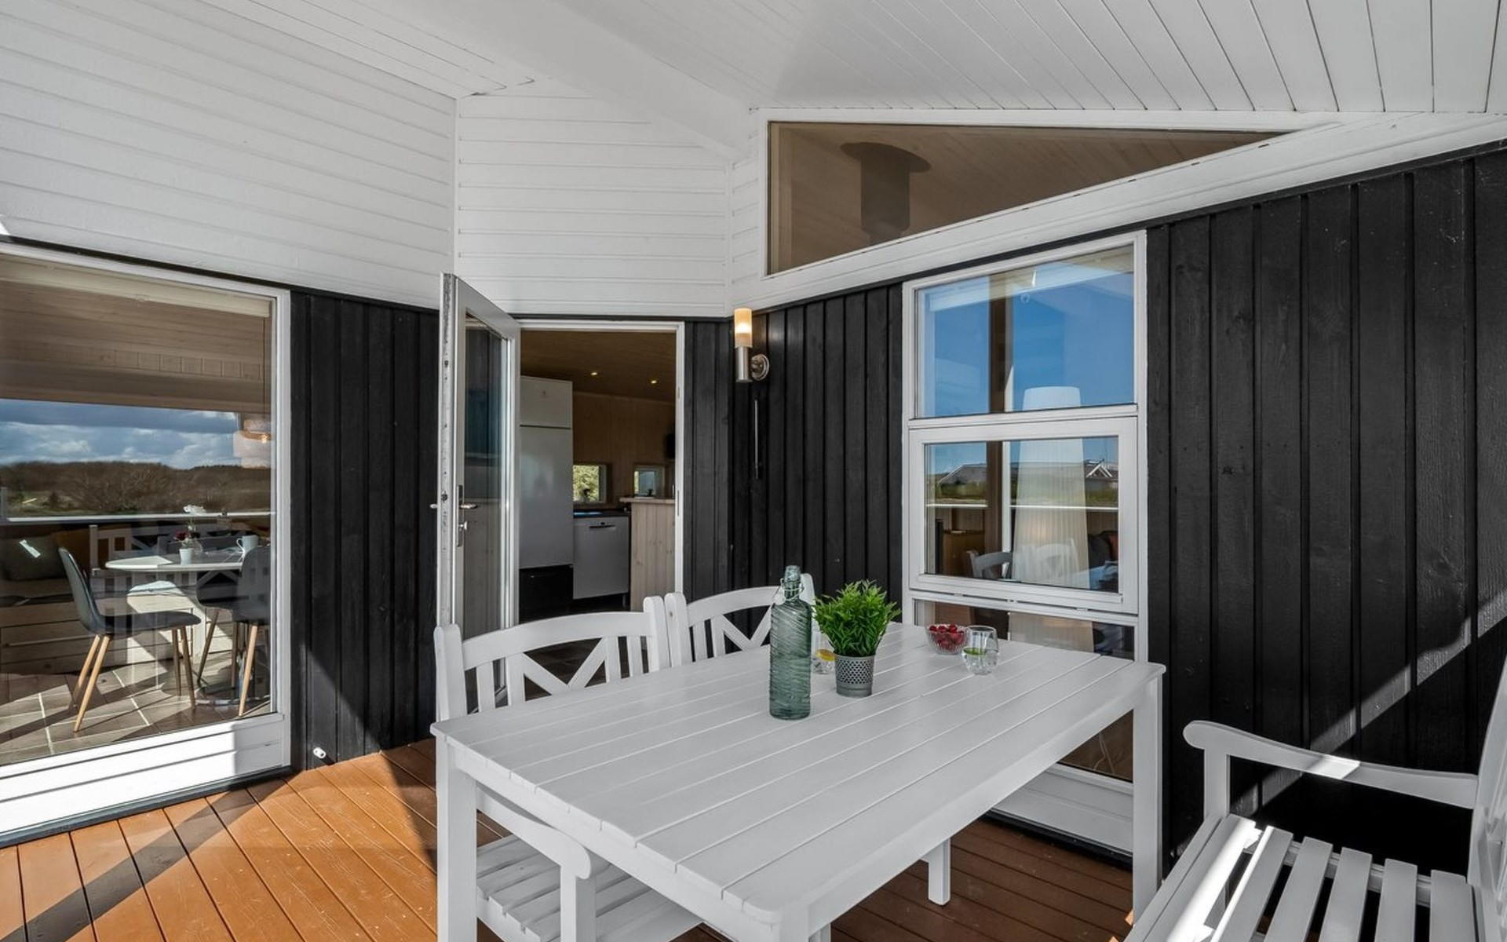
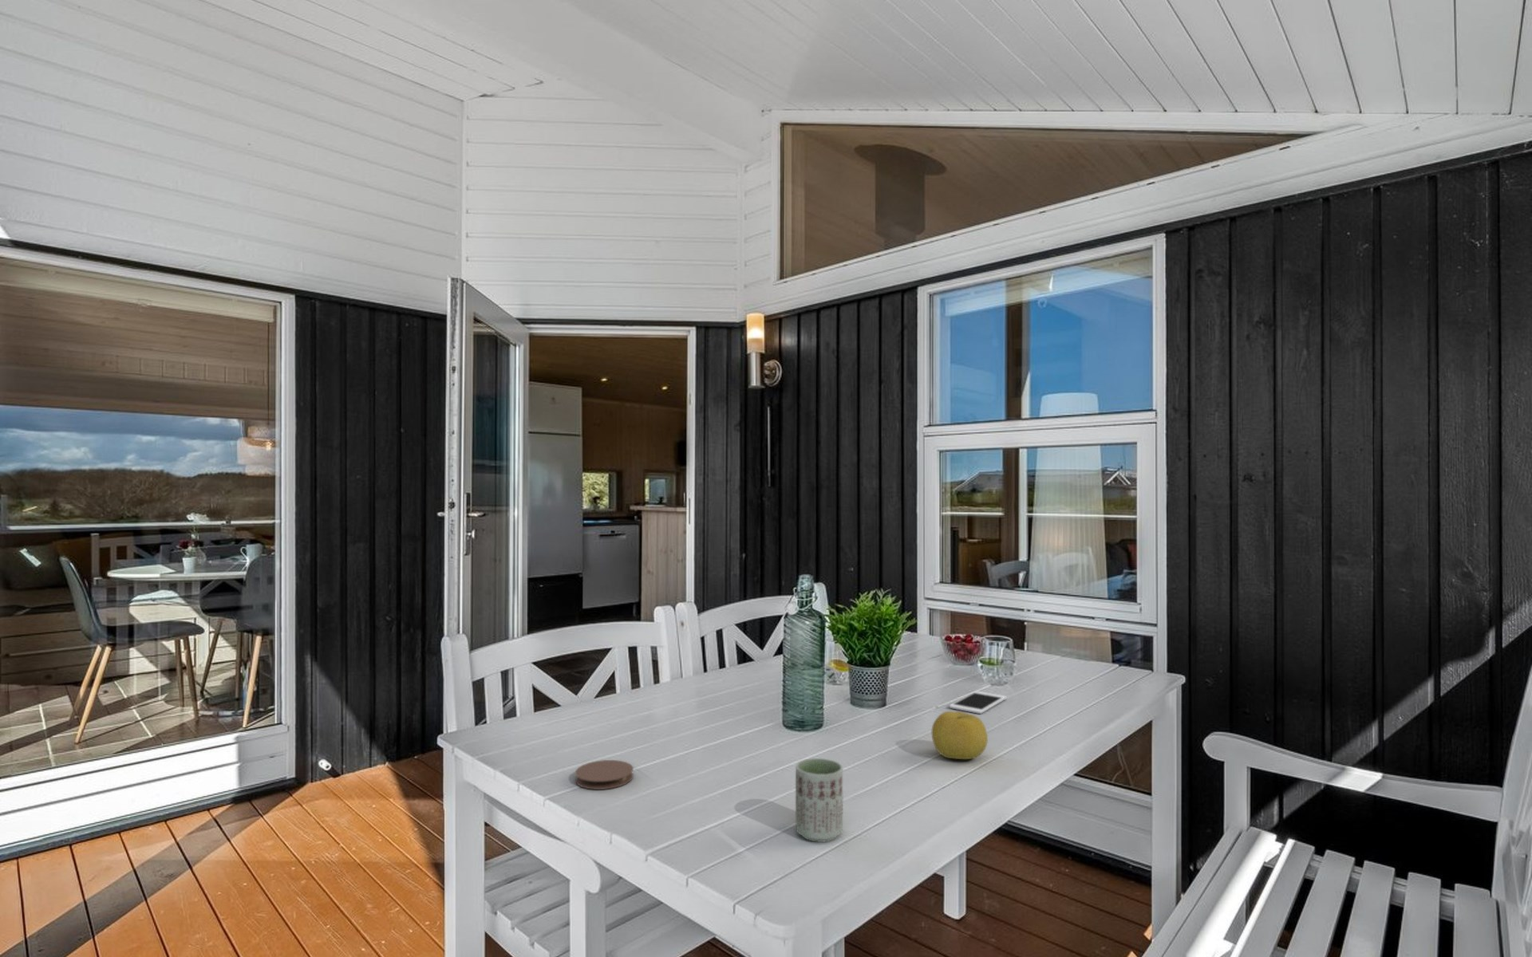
+ fruit [931,710,988,760]
+ cell phone [949,690,1008,714]
+ cup [795,757,844,843]
+ coaster [575,760,634,791]
